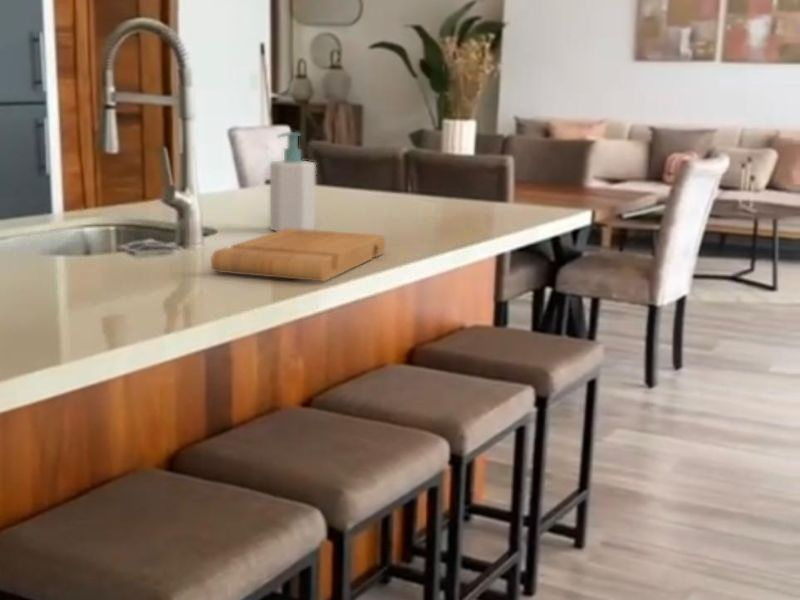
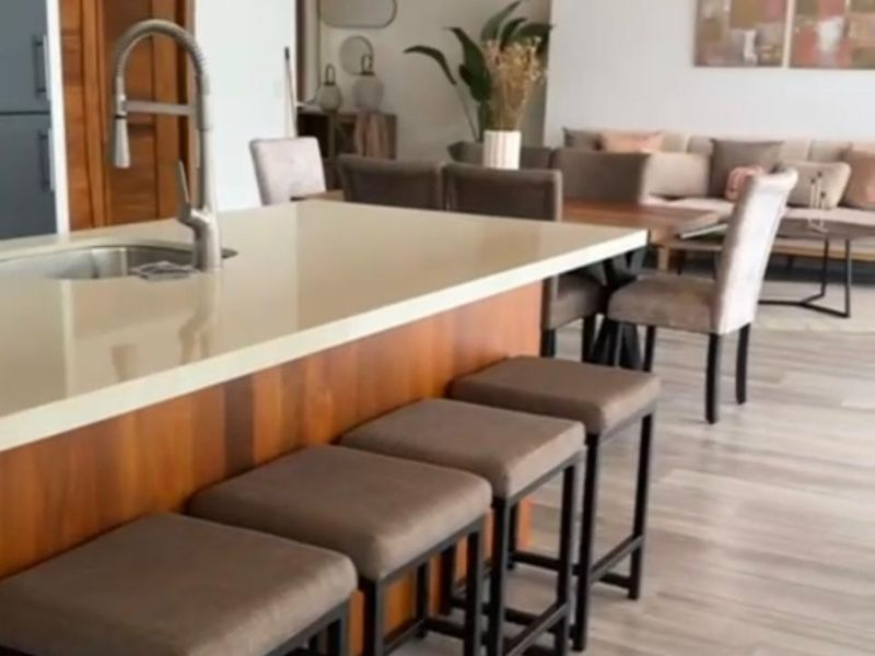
- cutting board [210,228,386,282]
- soap bottle [269,131,316,232]
